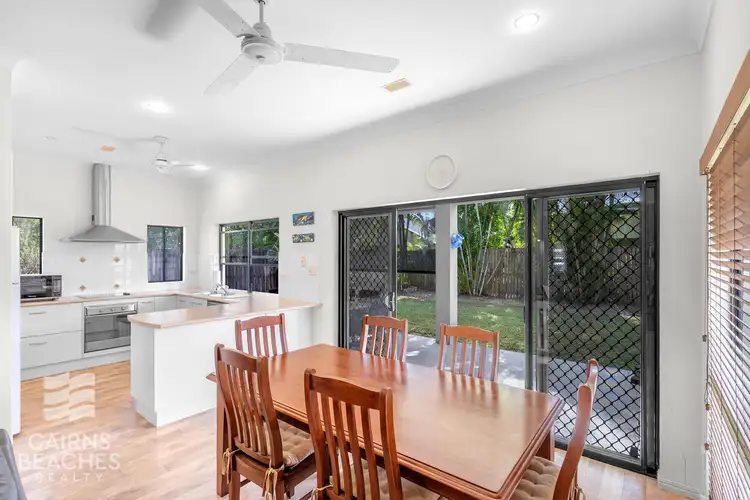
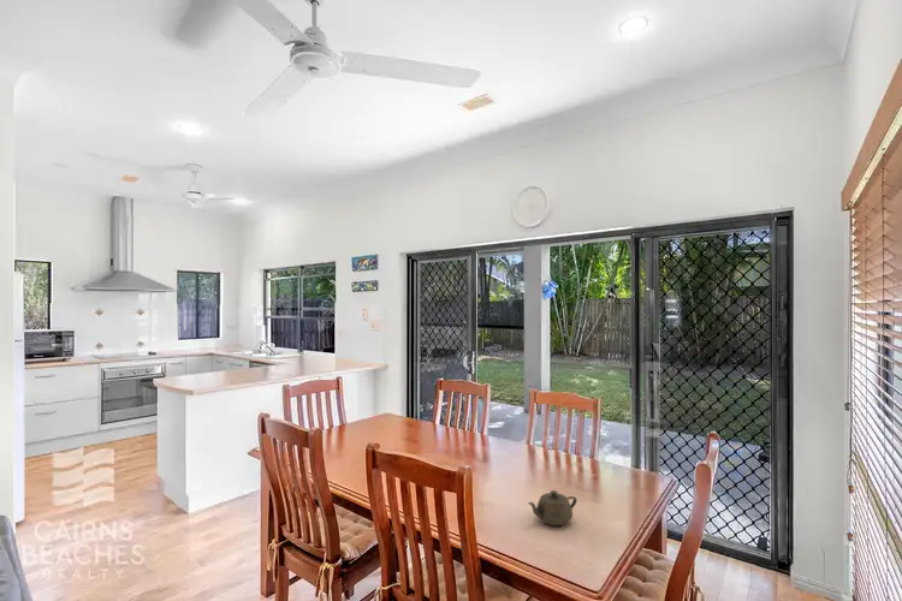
+ teapot [527,489,578,526]
